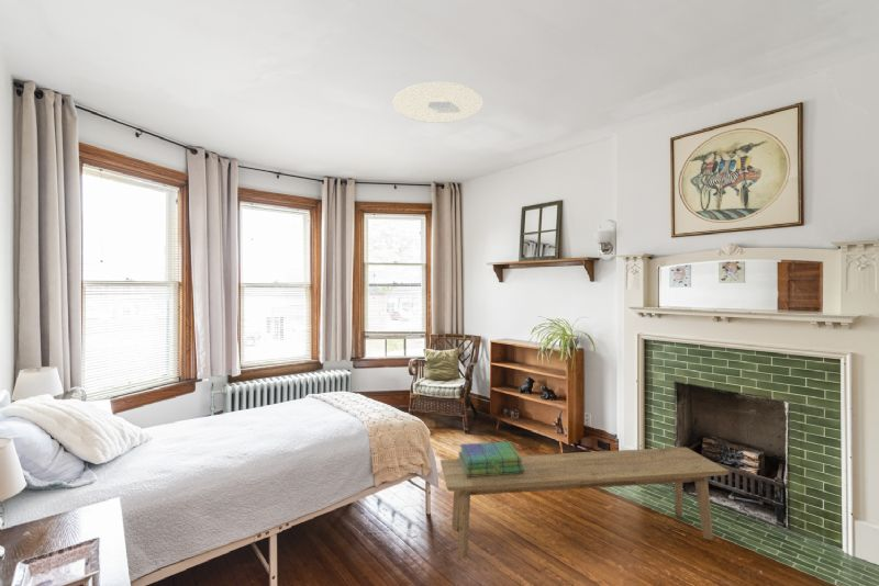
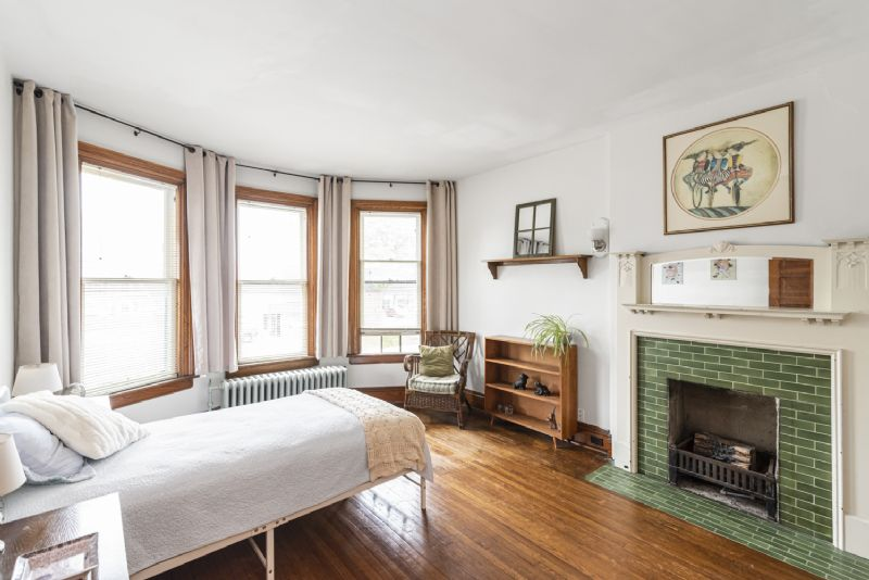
- bench [439,446,731,559]
- stack of books [457,441,524,477]
- ceiling light [392,81,483,124]
